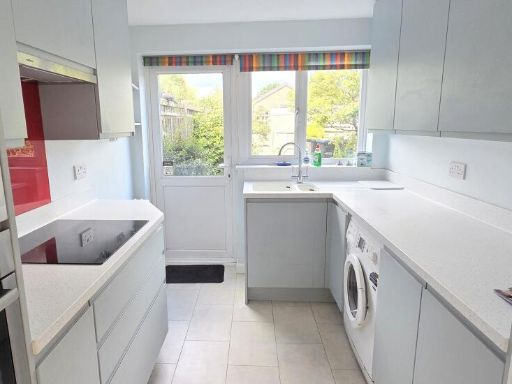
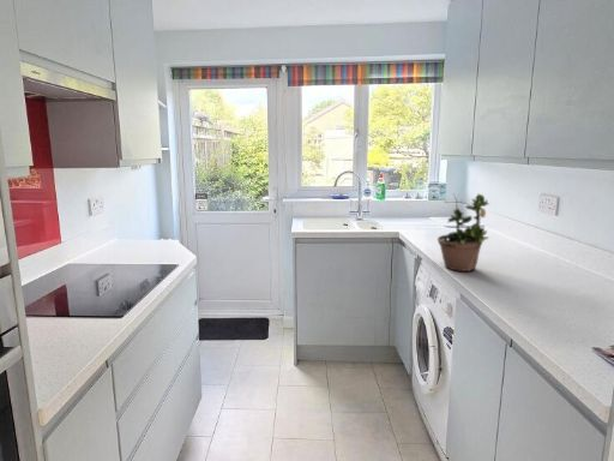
+ potted plant [437,192,490,273]
